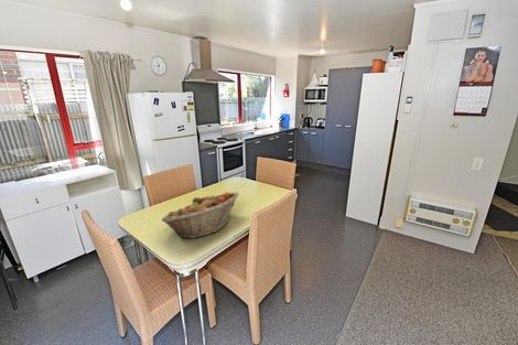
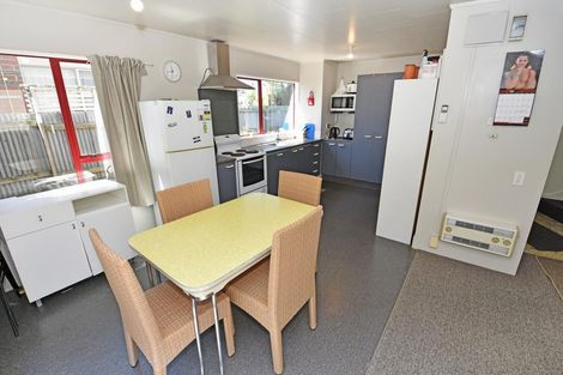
- fruit basket [160,191,240,239]
